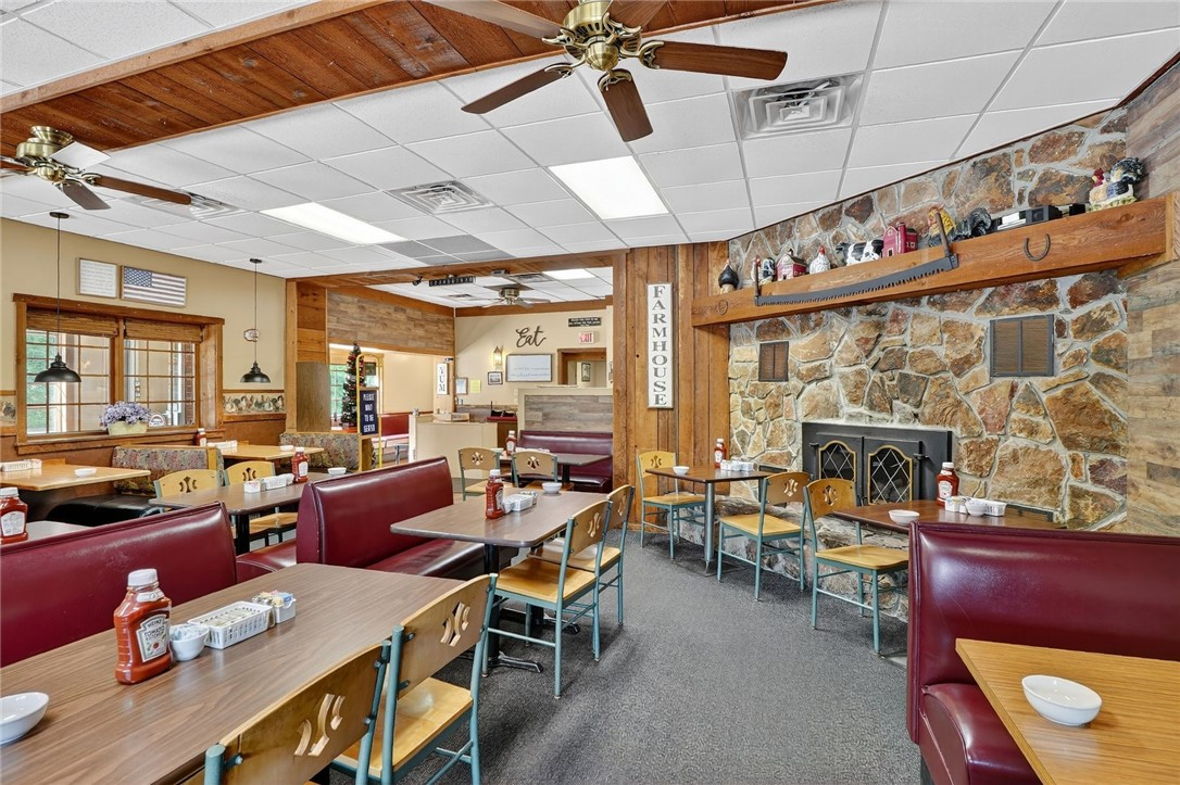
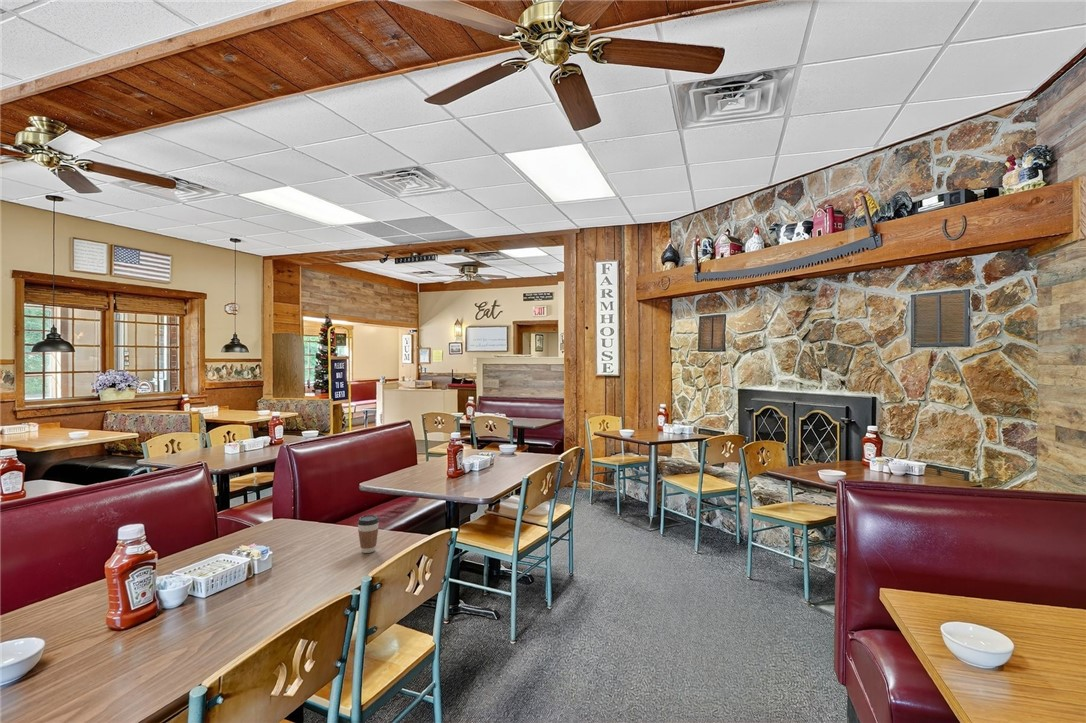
+ coffee cup [357,514,380,554]
